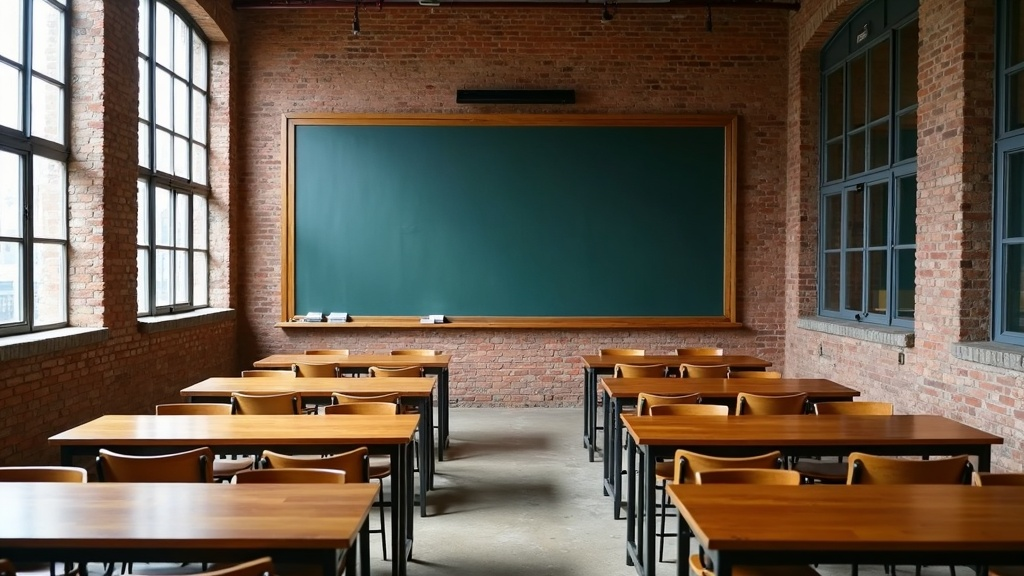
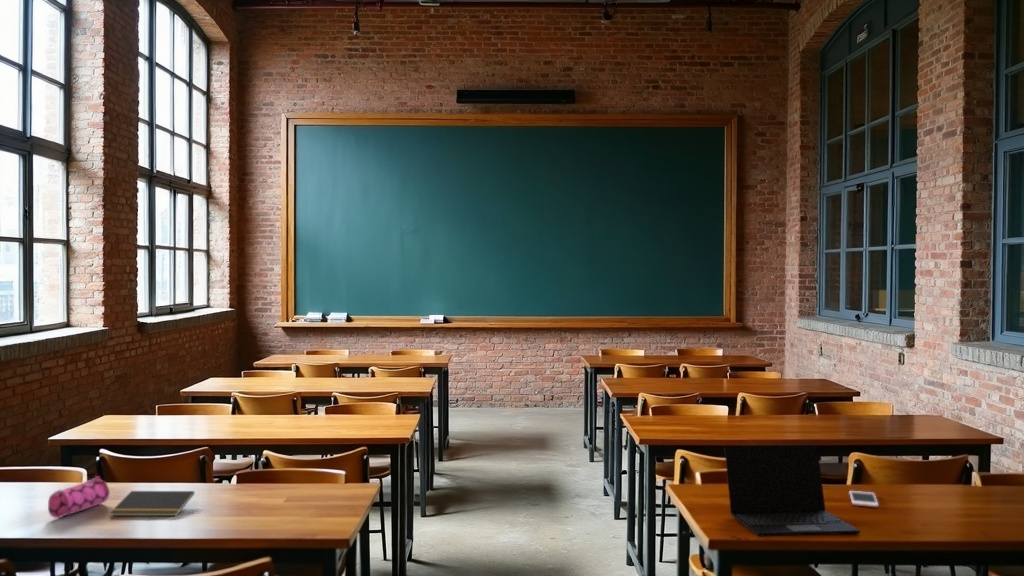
+ cell phone [848,490,879,508]
+ pencil case [47,475,110,519]
+ laptop [723,444,861,538]
+ notepad [109,490,195,517]
